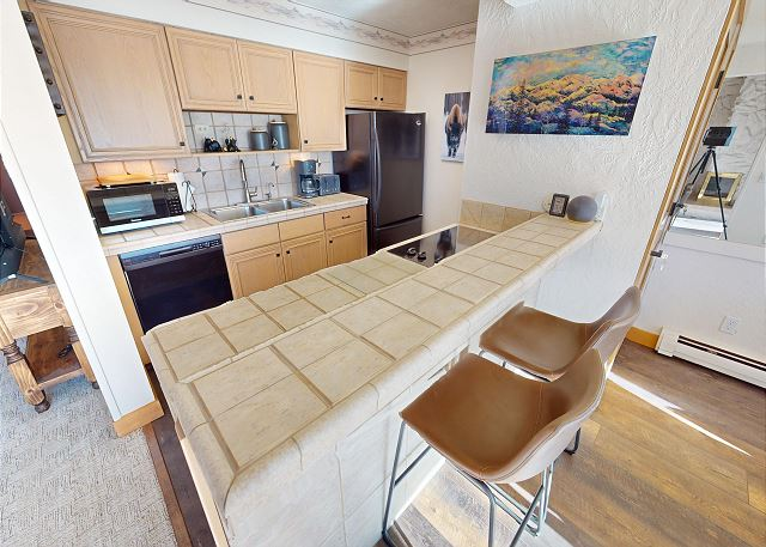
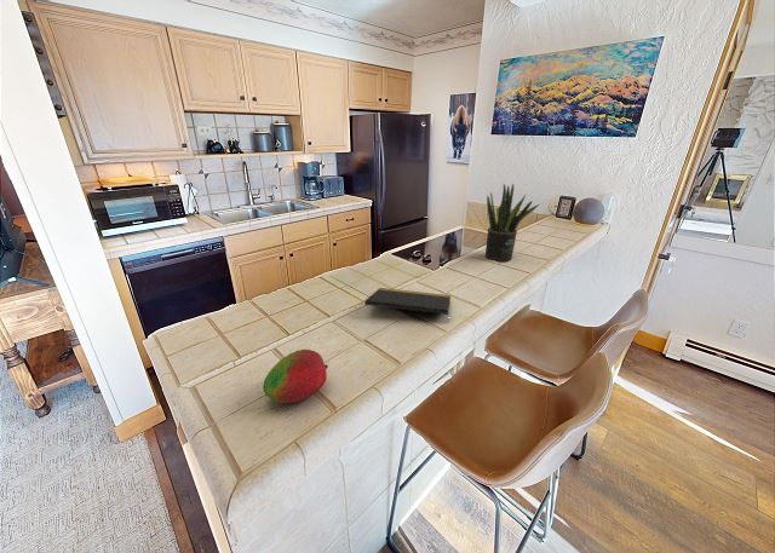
+ fruit [262,348,329,404]
+ potted plant [484,183,541,263]
+ notepad [363,287,452,323]
